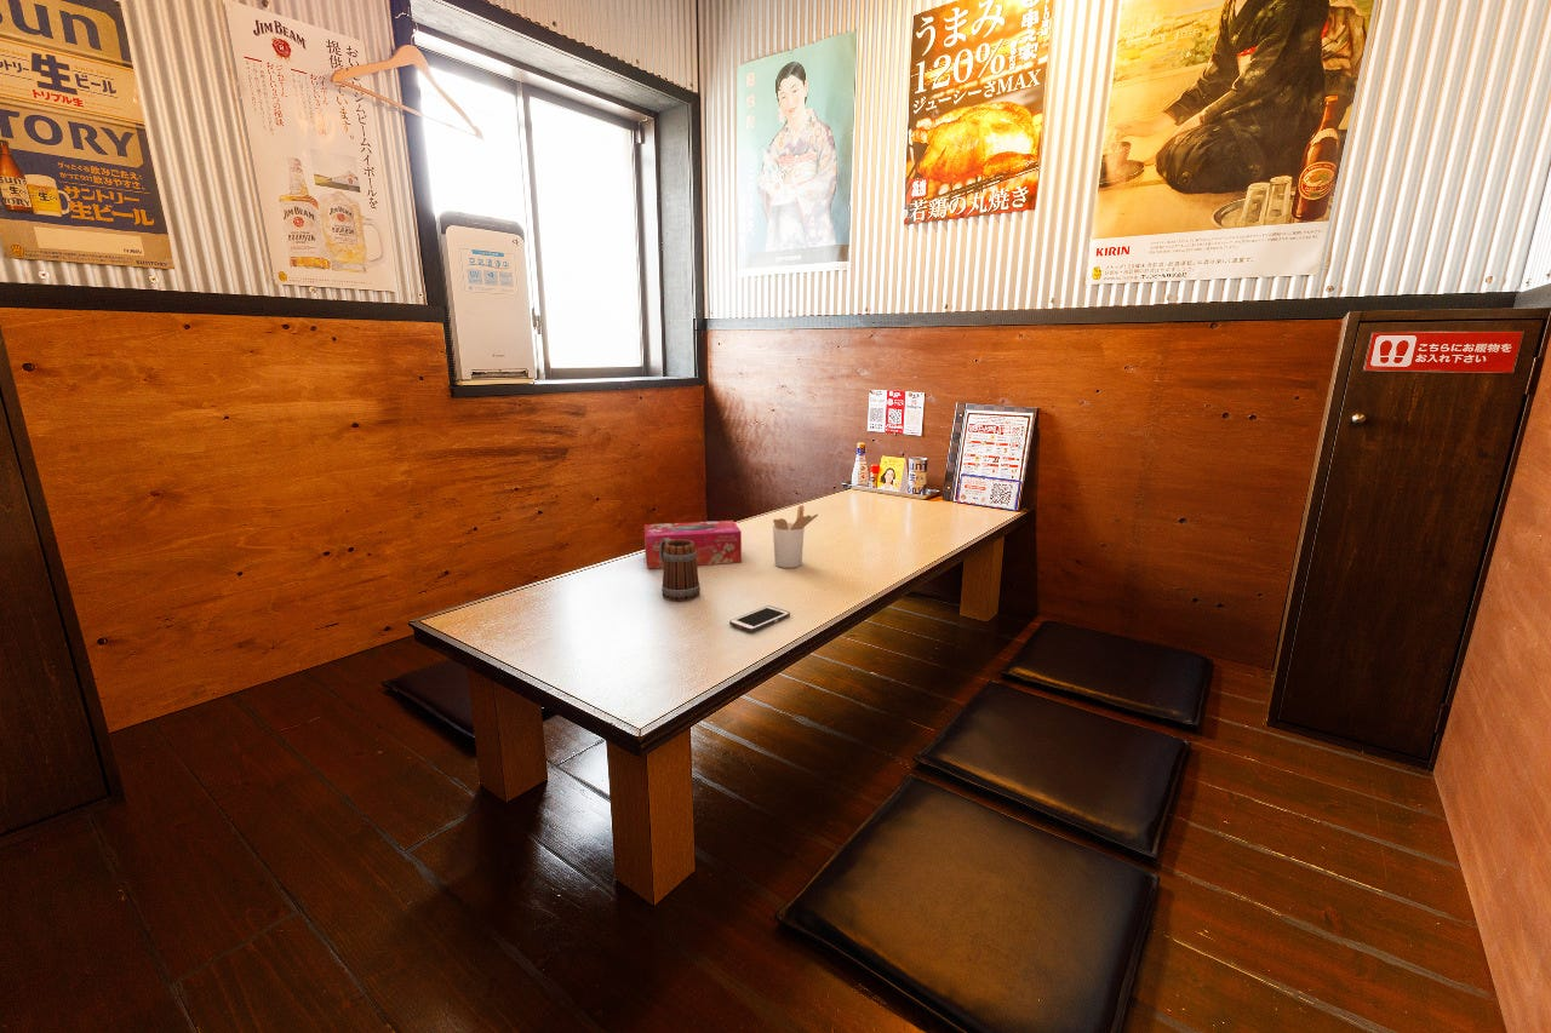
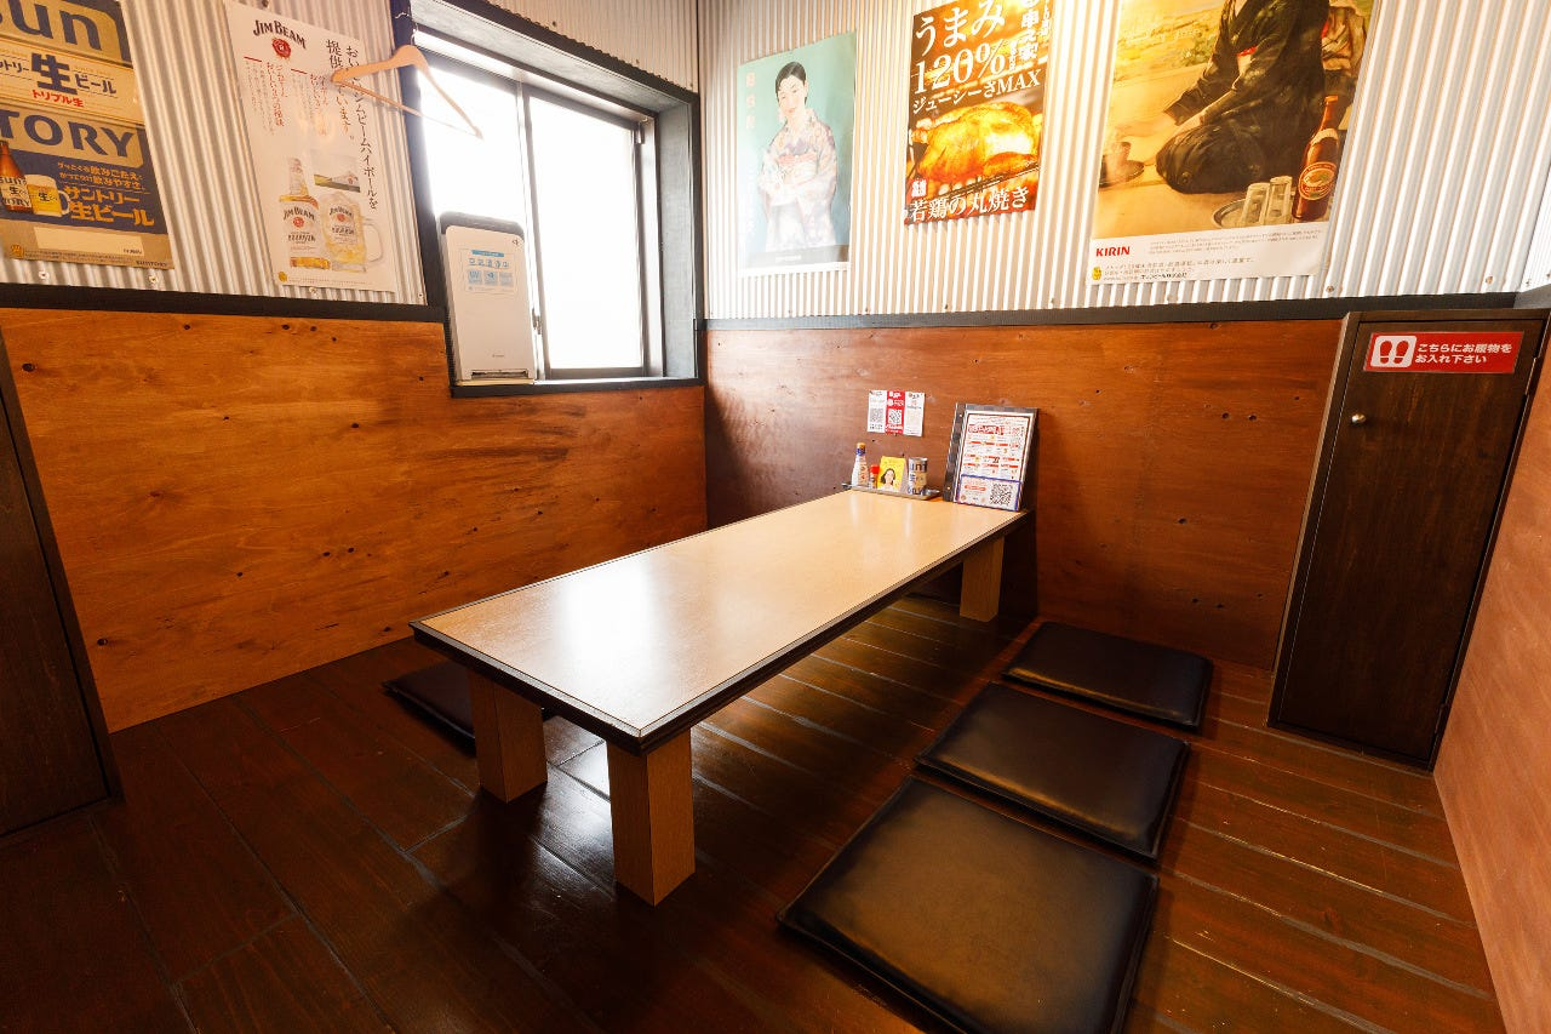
- cell phone [728,604,791,633]
- utensil holder [772,504,819,569]
- beer mug [659,538,702,602]
- tissue box [643,520,743,569]
